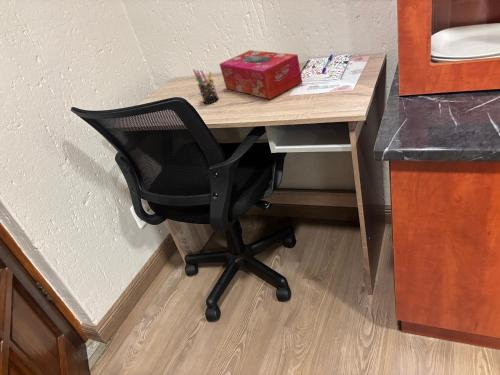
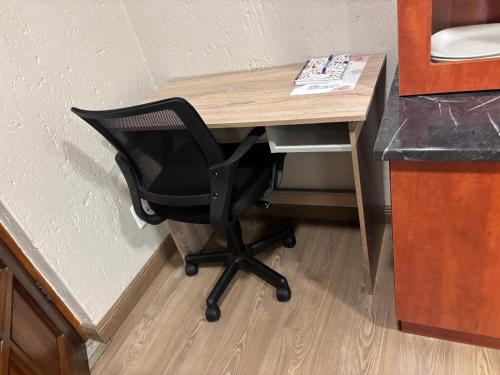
- tissue box [219,49,303,100]
- pen holder [192,69,219,105]
